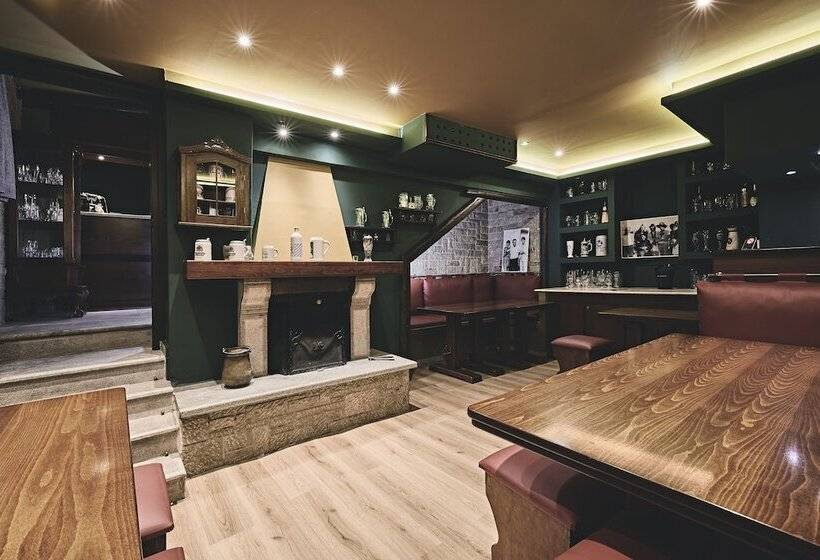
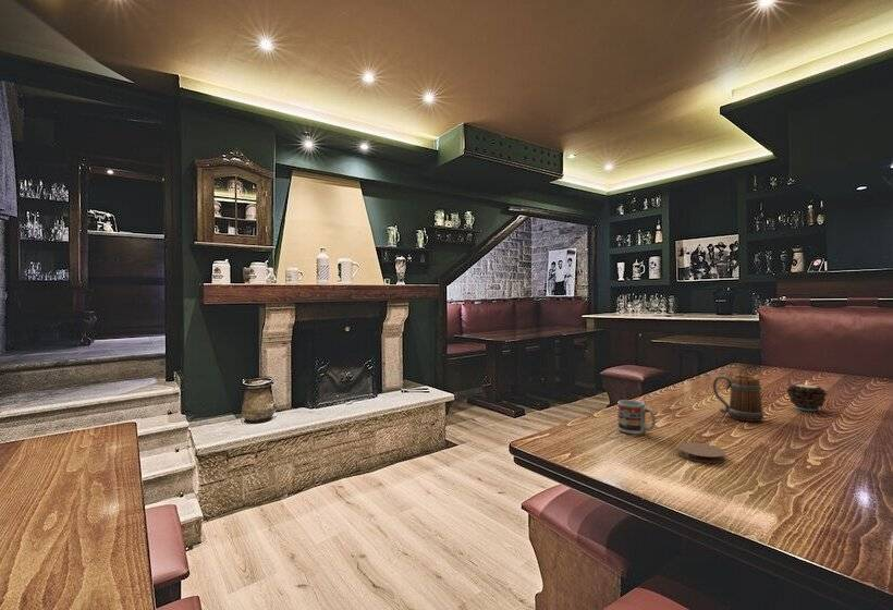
+ cup [616,399,657,435]
+ beer mug [712,375,764,423]
+ candle [785,381,828,412]
+ coaster [676,441,726,464]
